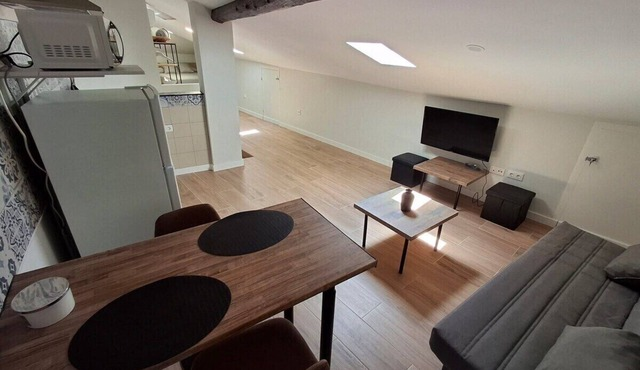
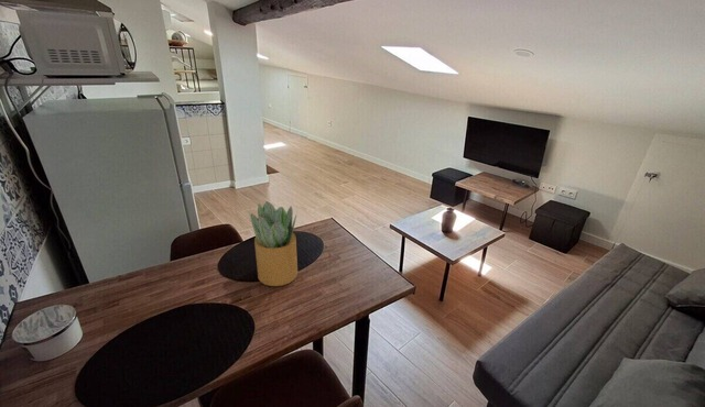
+ potted plant [246,200,299,287]
